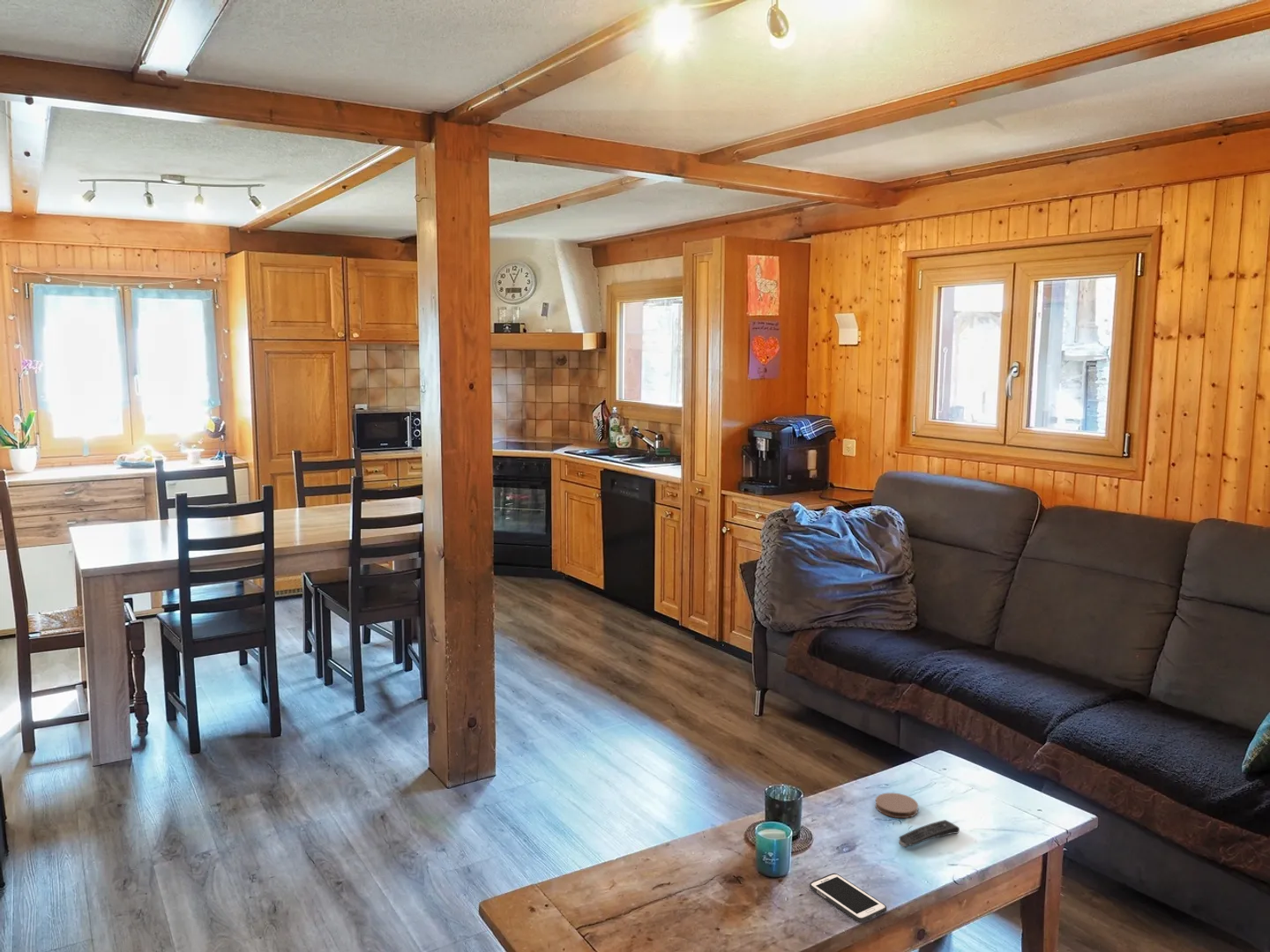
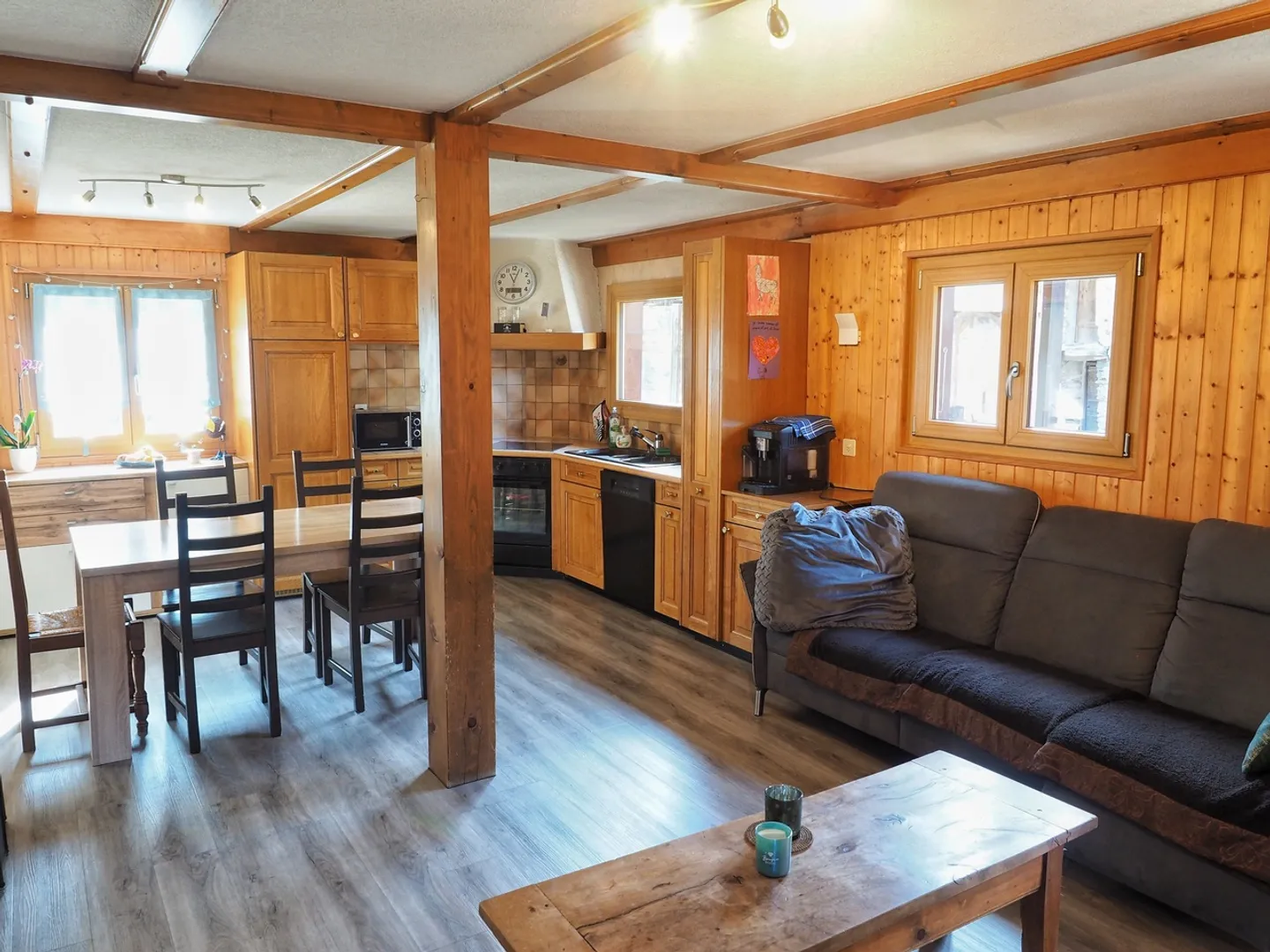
- cell phone [809,873,887,923]
- remote control [898,819,960,848]
- coaster [874,792,919,819]
